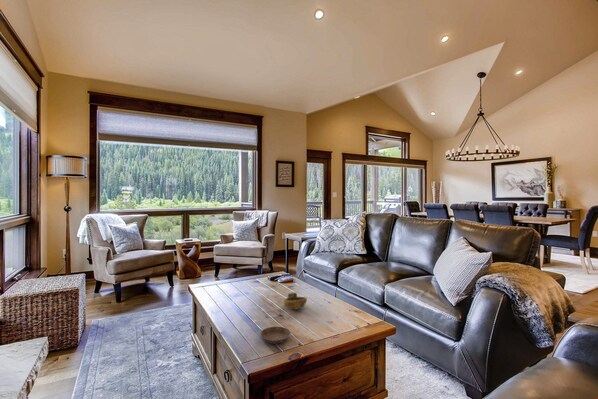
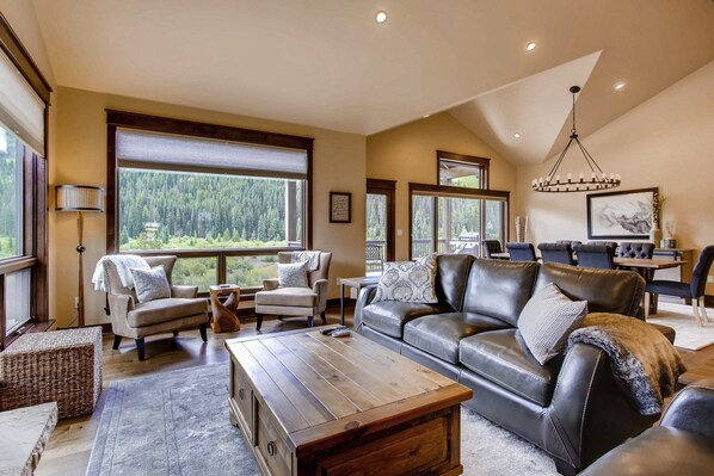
- saucer [259,326,292,344]
- decorative bowl [283,292,308,311]
